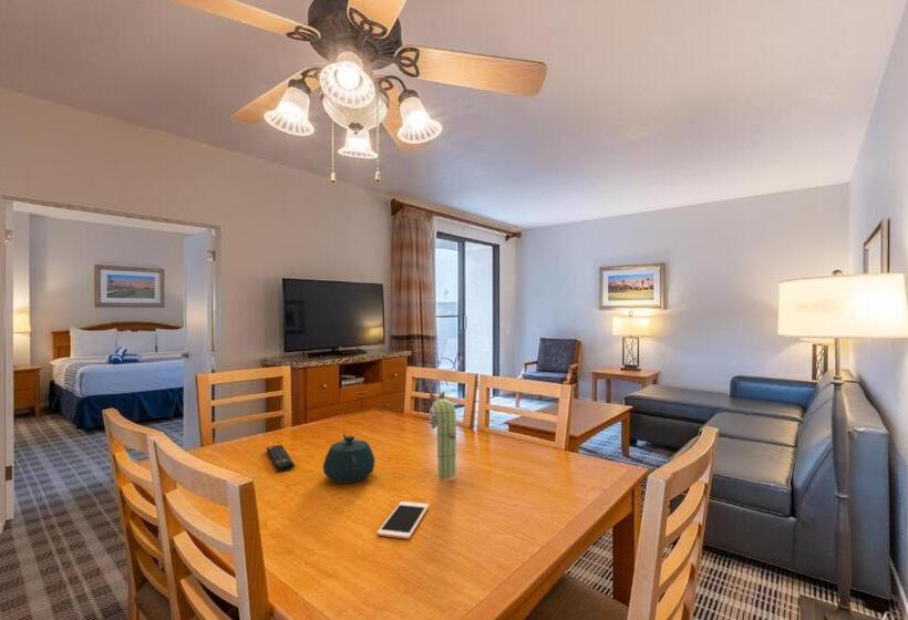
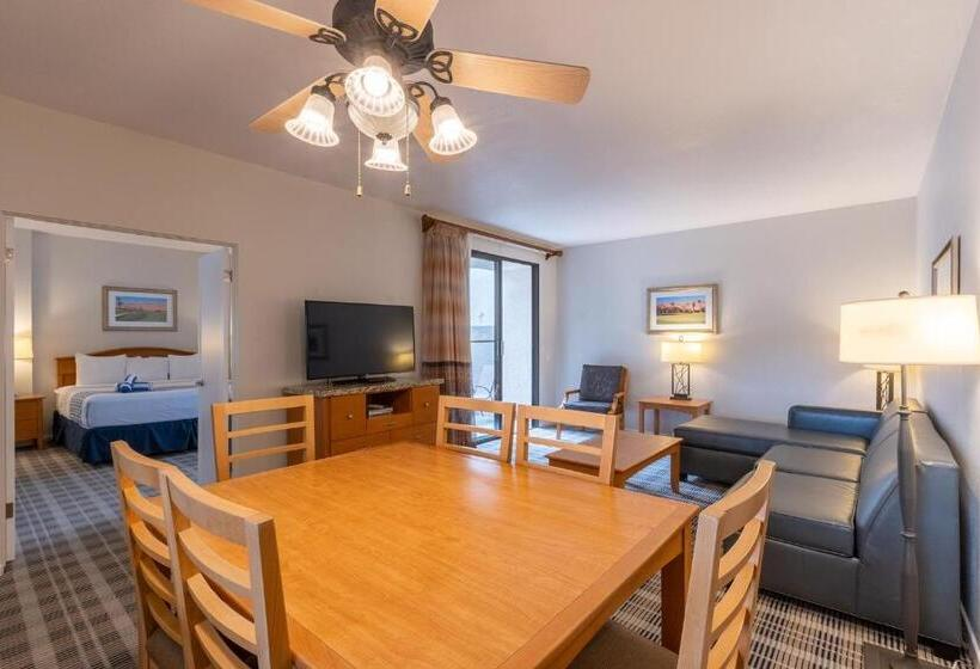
- teapot [322,433,375,485]
- plant [429,390,457,480]
- remote control [266,444,296,473]
- cell phone [376,500,430,540]
